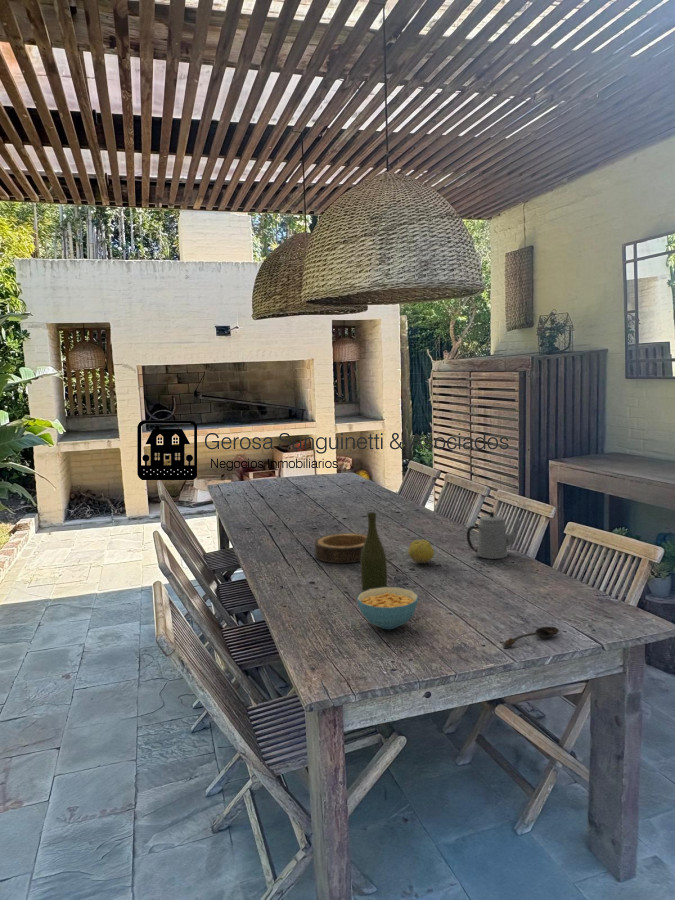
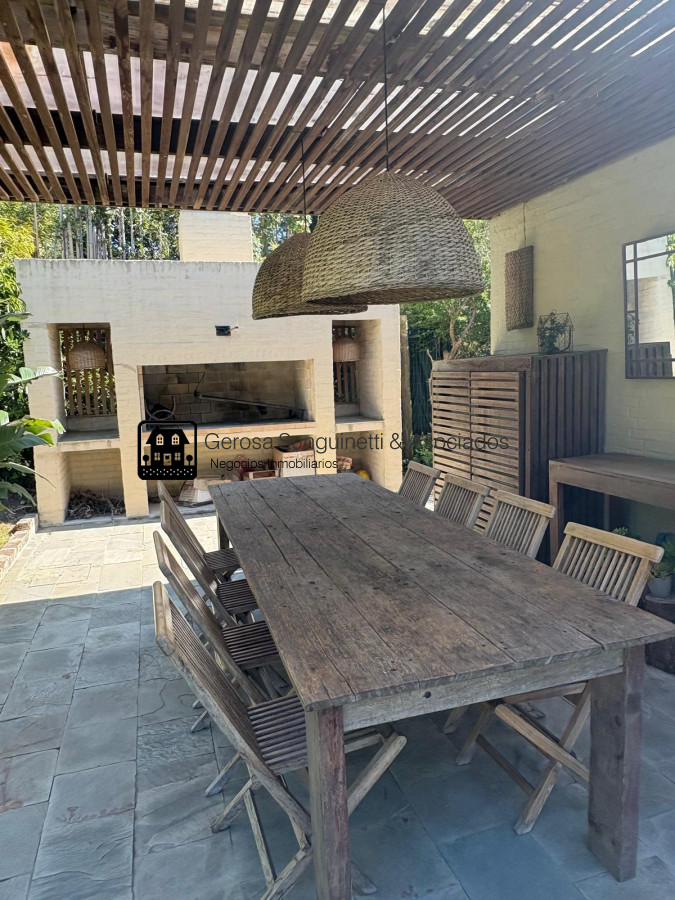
- wooden bowl [314,532,367,564]
- cereal bowl [356,586,419,630]
- fruit [407,539,435,564]
- bottle [360,512,388,592]
- teapot [466,511,522,560]
- spoon [502,626,560,648]
